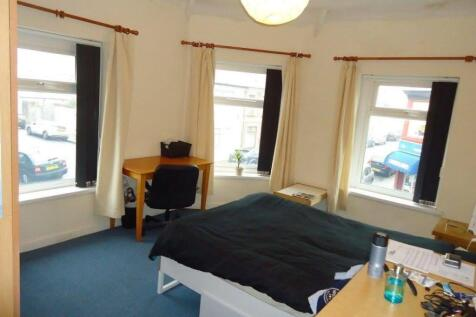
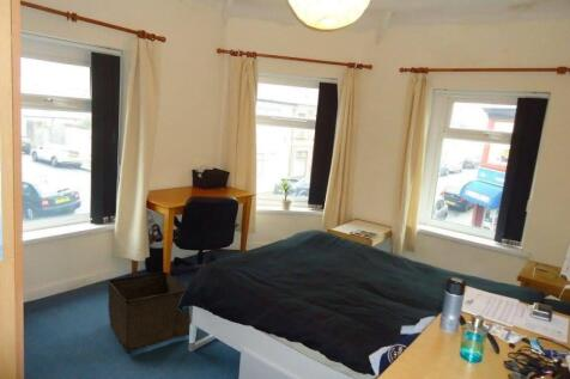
+ storage bin [105,270,192,353]
